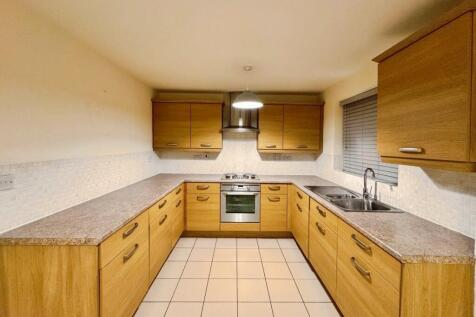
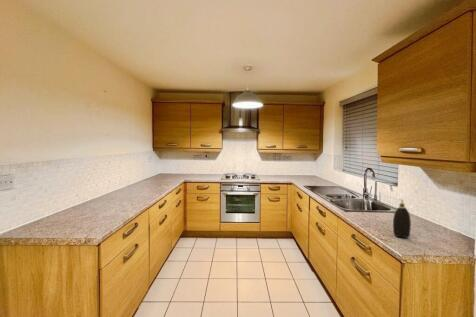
+ soap dispenser [392,198,412,239]
